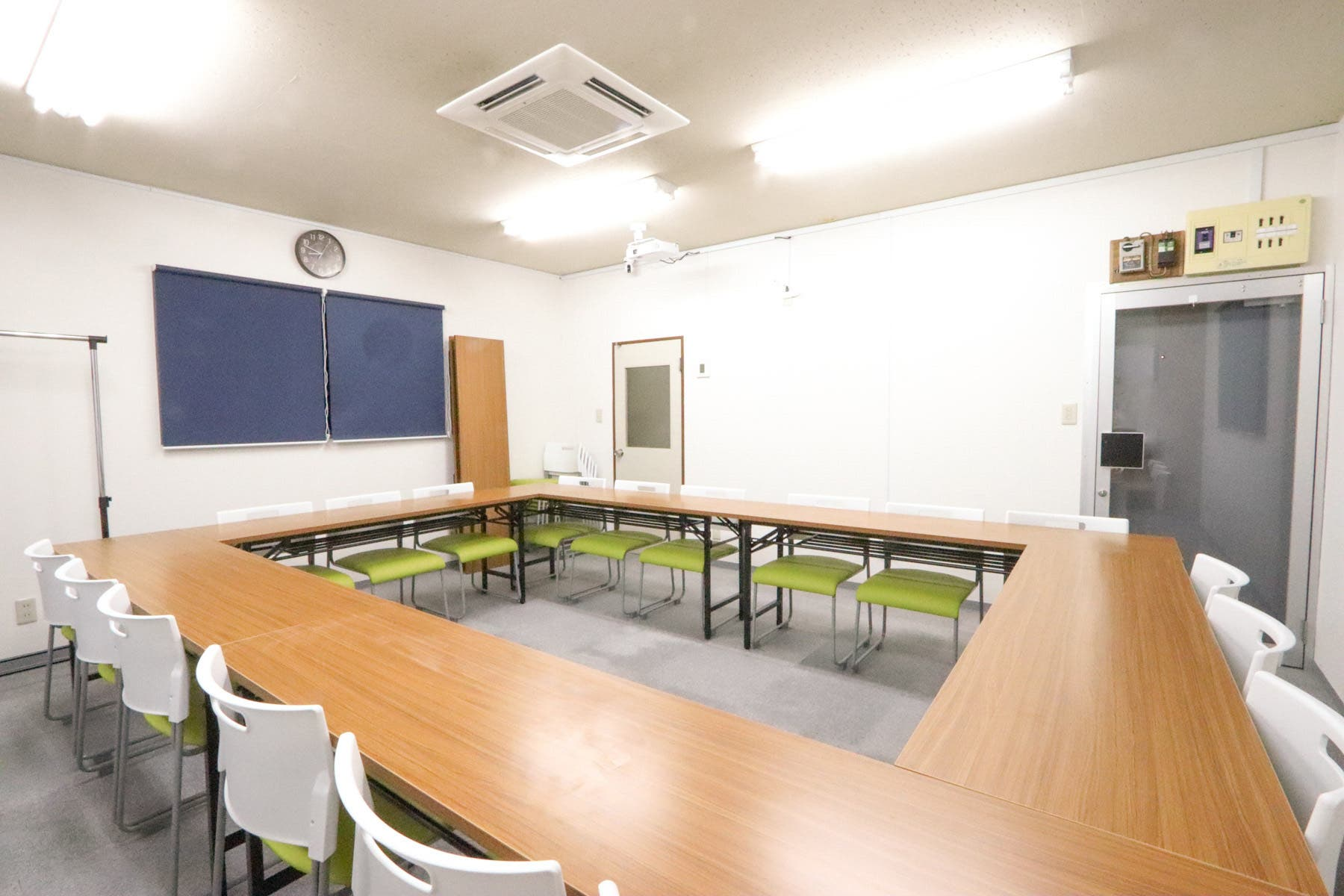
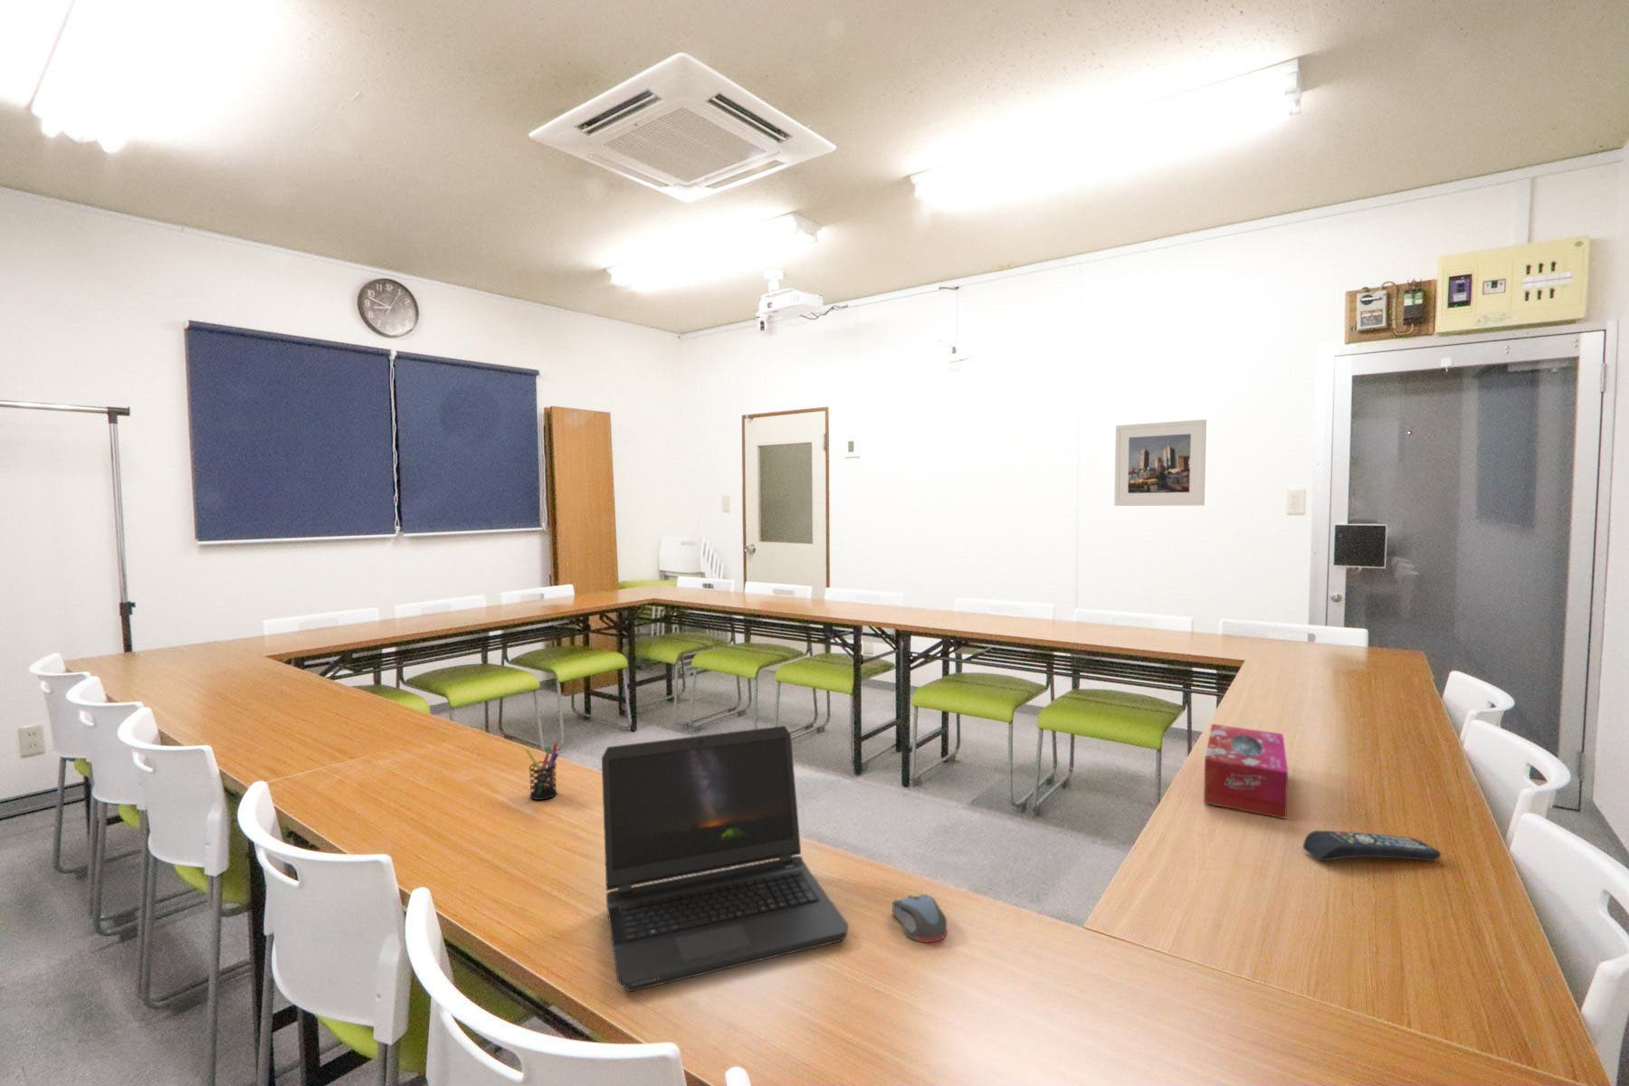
+ tissue box [1202,724,1288,819]
+ remote control [1302,830,1441,862]
+ laptop computer [601,725,848,993]
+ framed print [1113,419,1207,507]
+ computer mouse [891,893,948,944]
+ pen holder [524,742,559,801]
